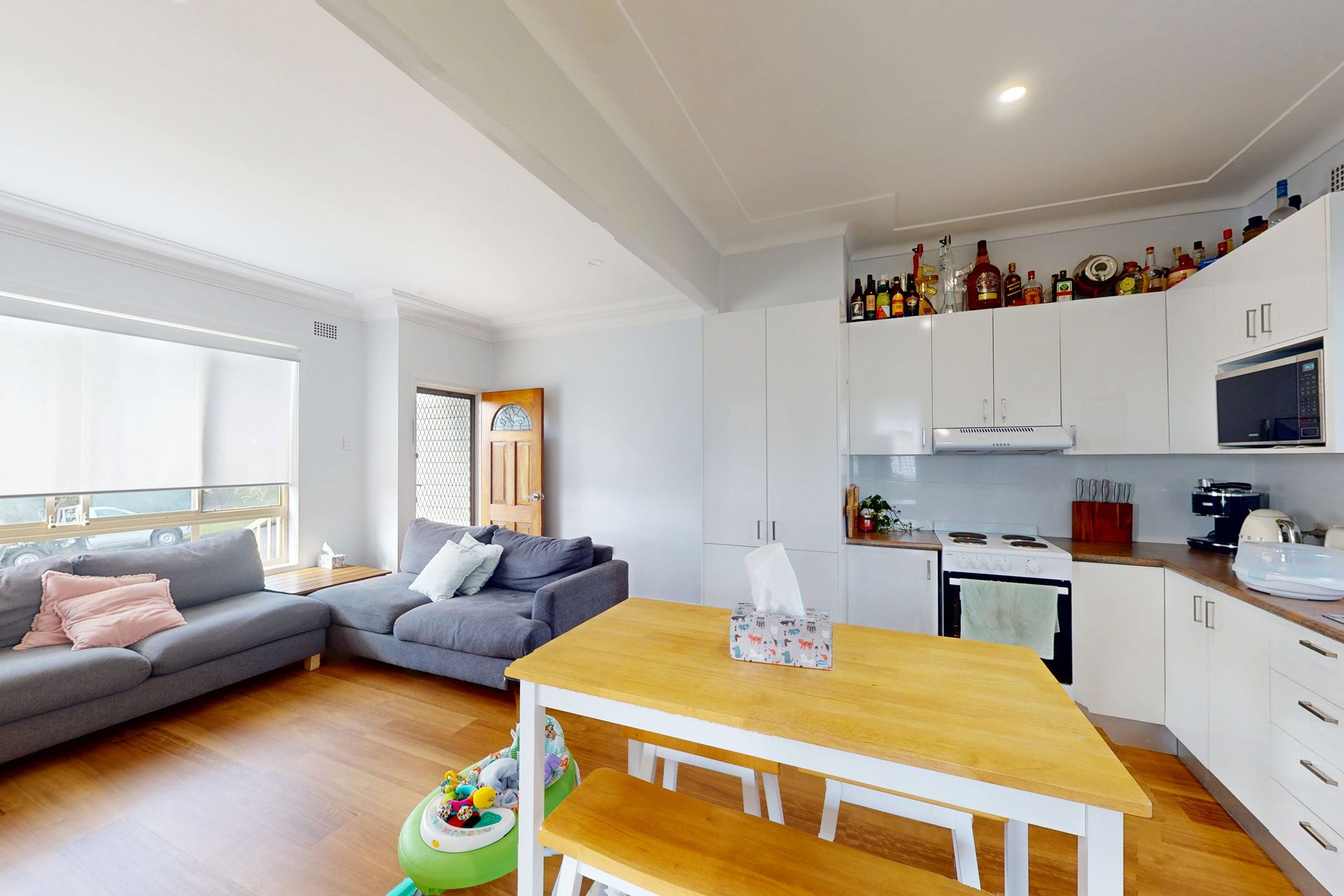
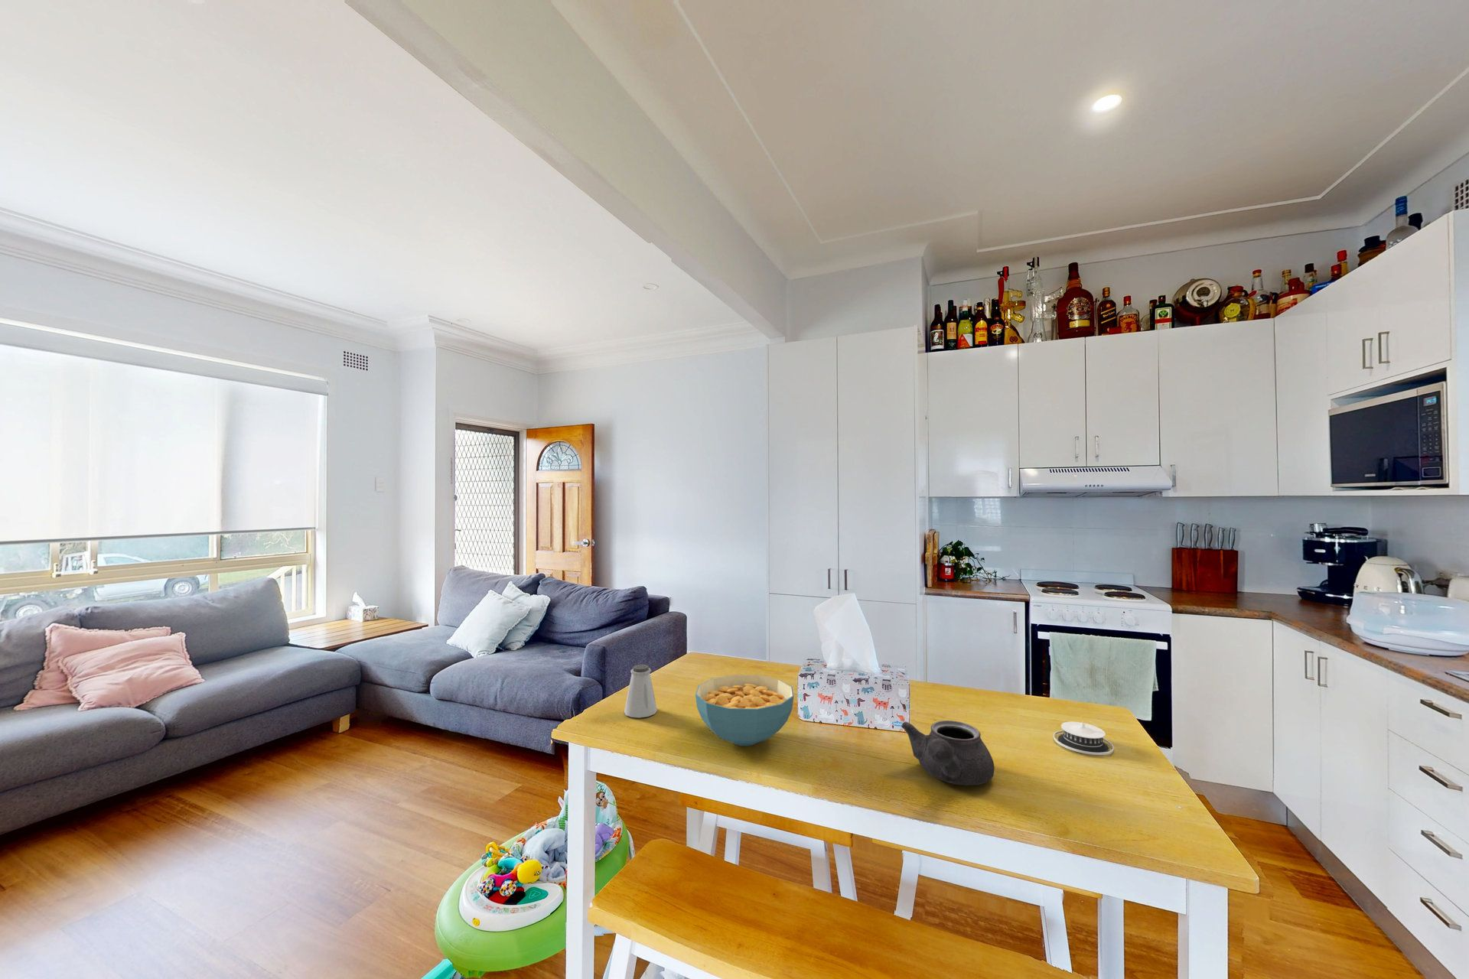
+ cereal bowl [695,674,795,746]
+ architectural model [1053,721,1115,756]
+ saltshaker [623,664,658,718]
+ teapot [901,720,996,787]
